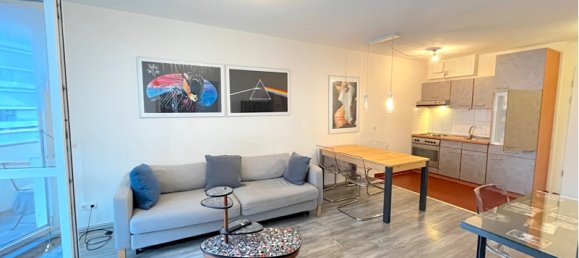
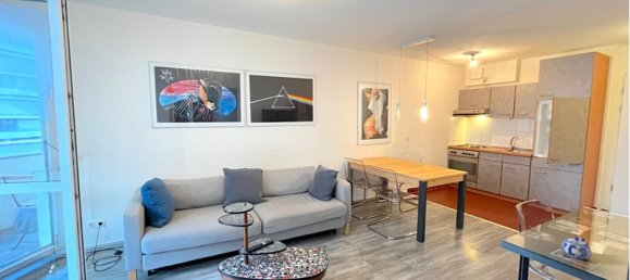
+ teapot [560,236,593,260]
